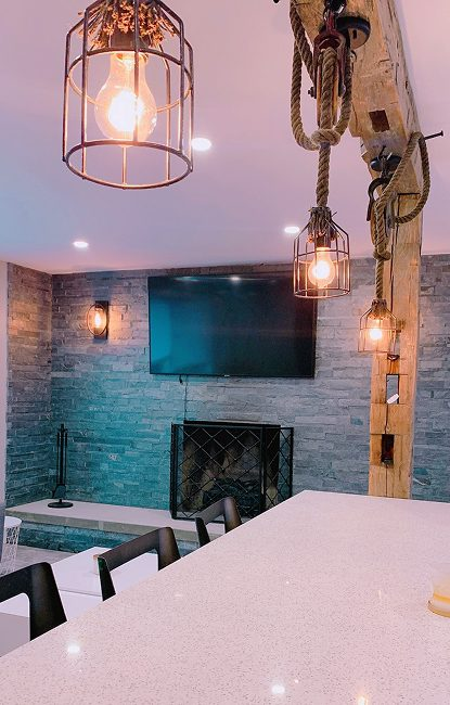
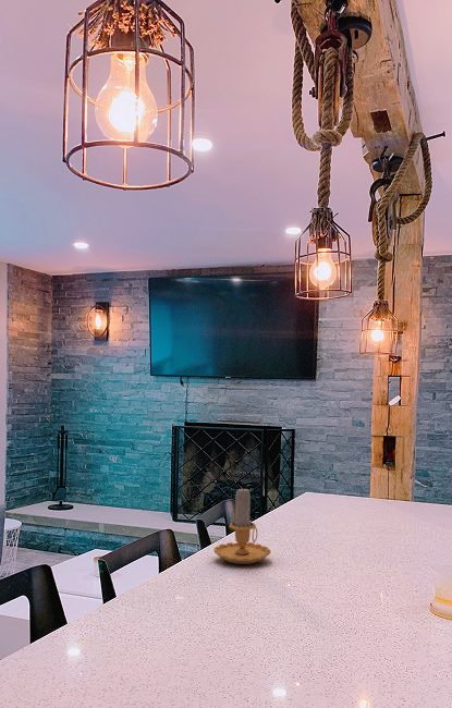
+ candle [212,485,271,565]
